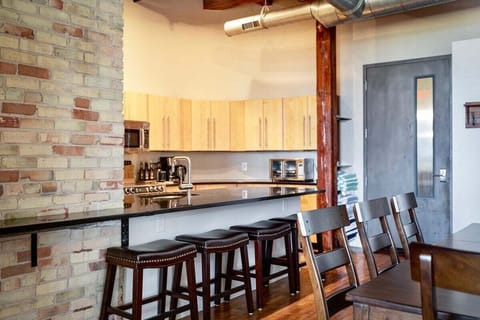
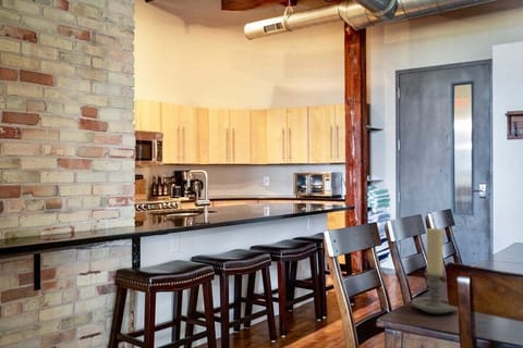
+ candle holder [411,227,459,314]
